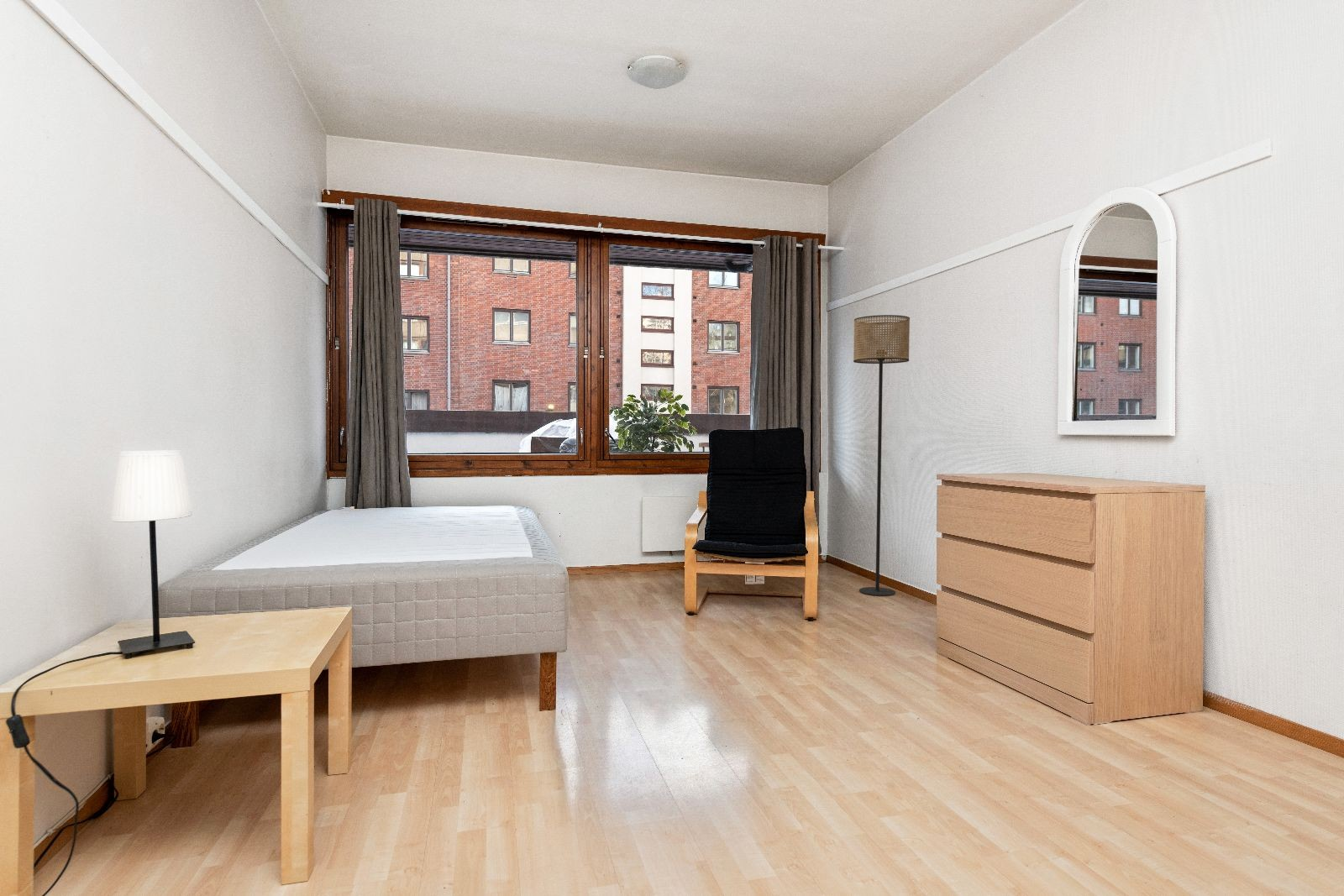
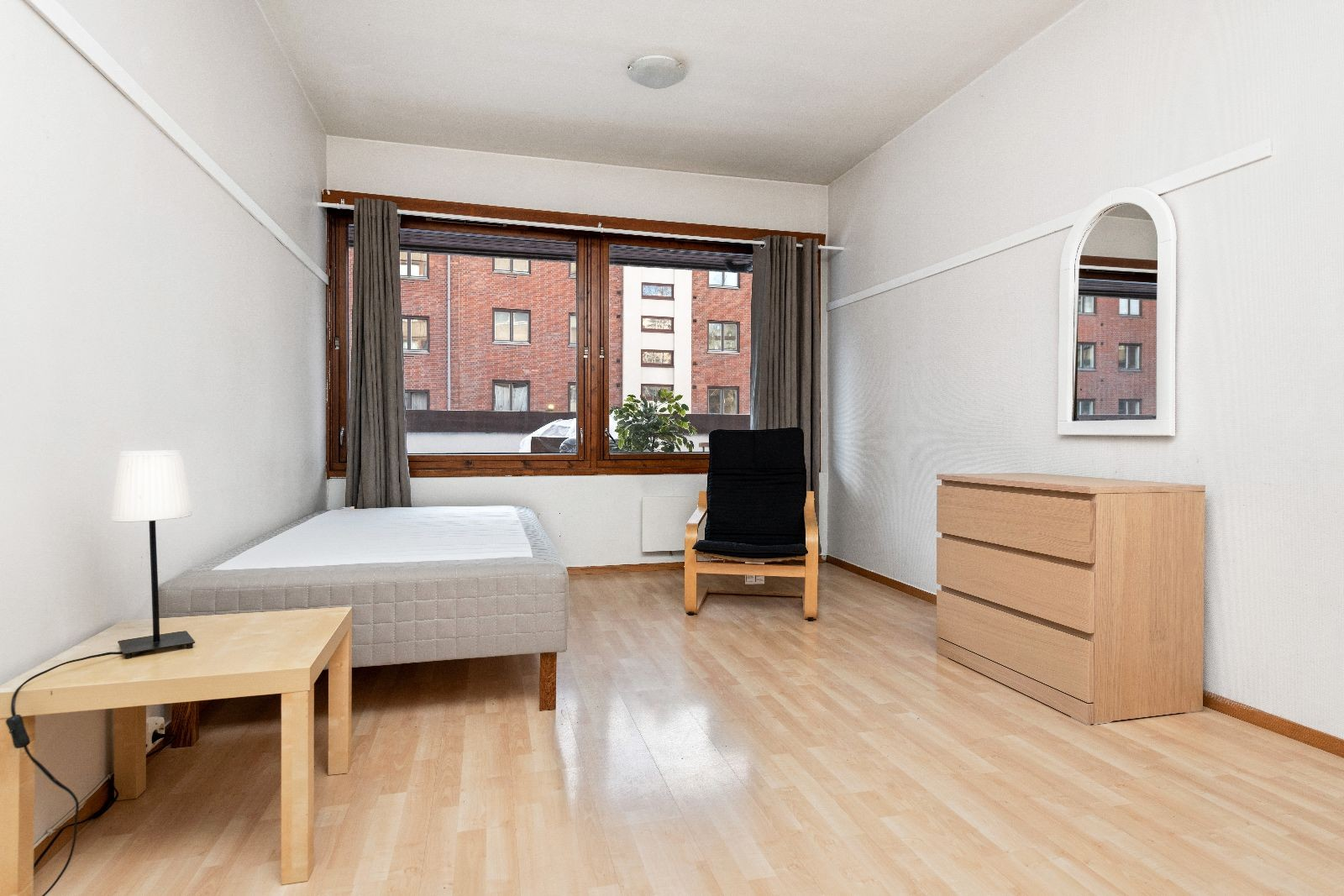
- floor lamp [853,314,911,597]
